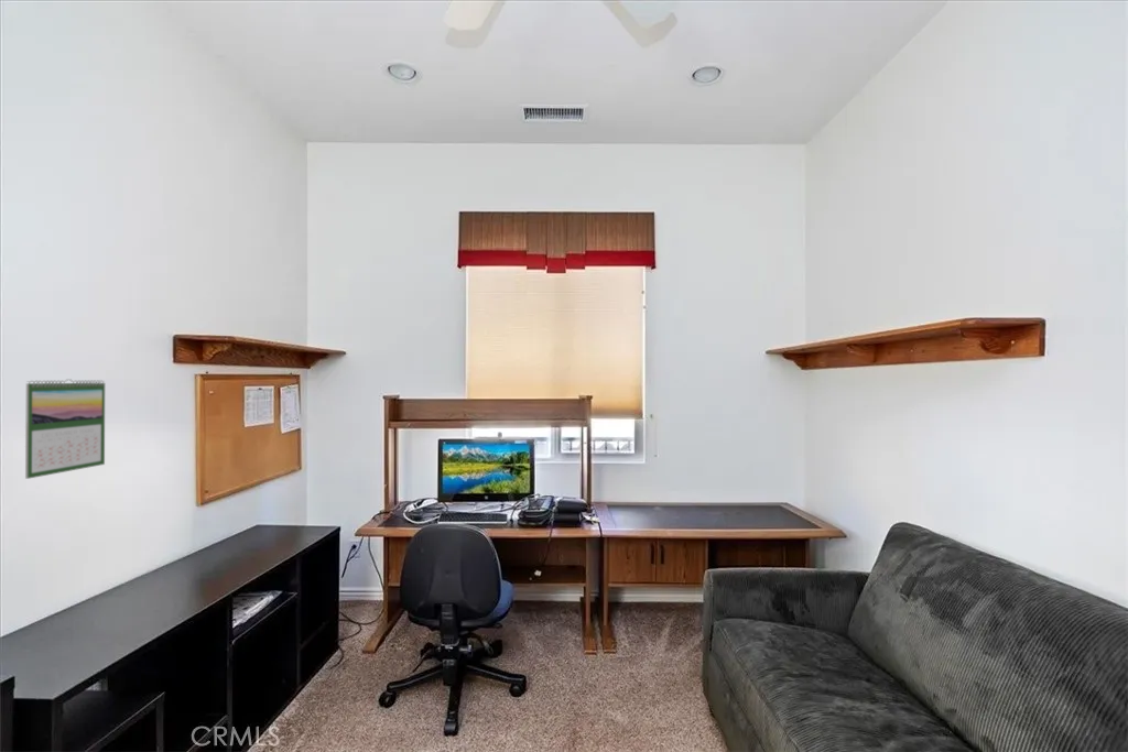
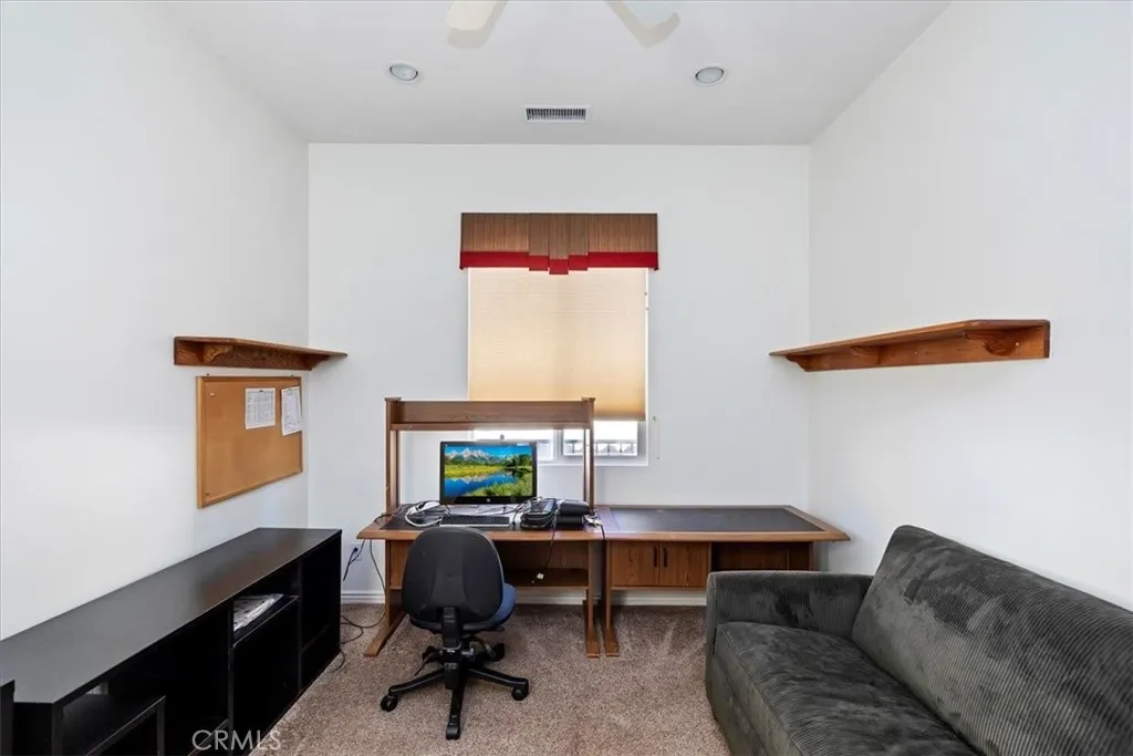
- calendar [24,378,106,480]
